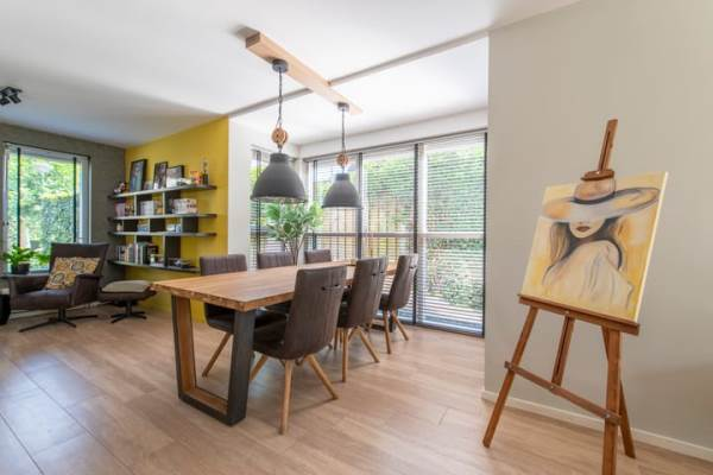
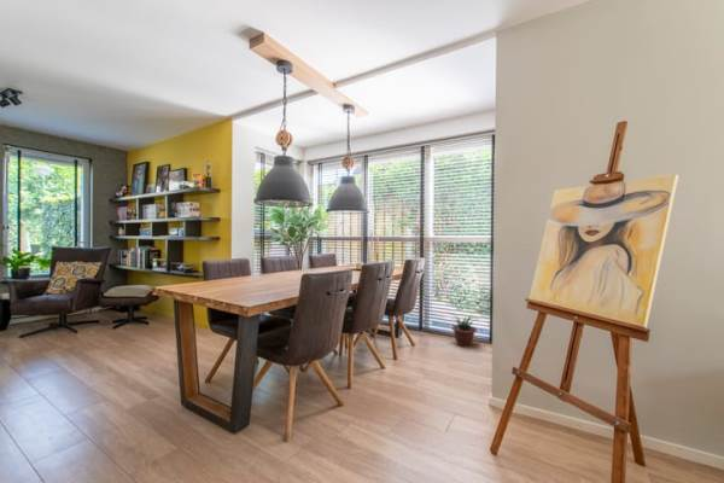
+ potted plant [449,313,480,347]
